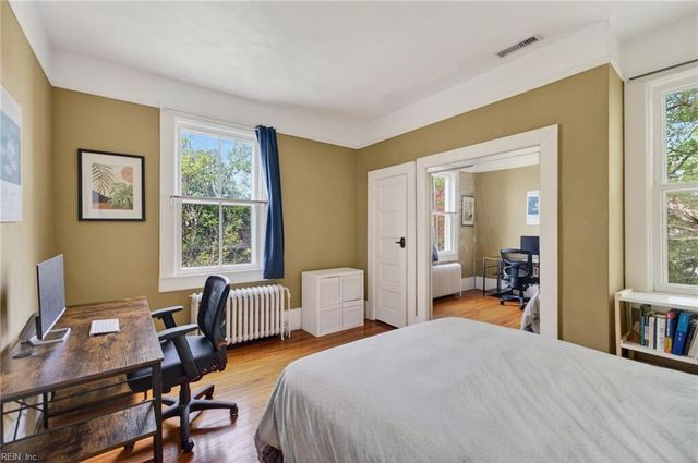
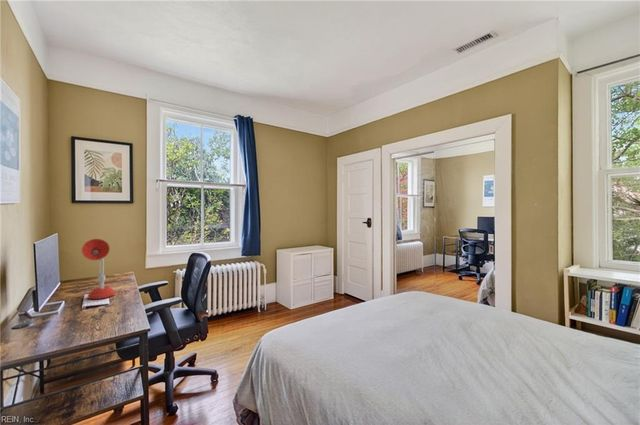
+ desk lamp [81,238,116,300]
